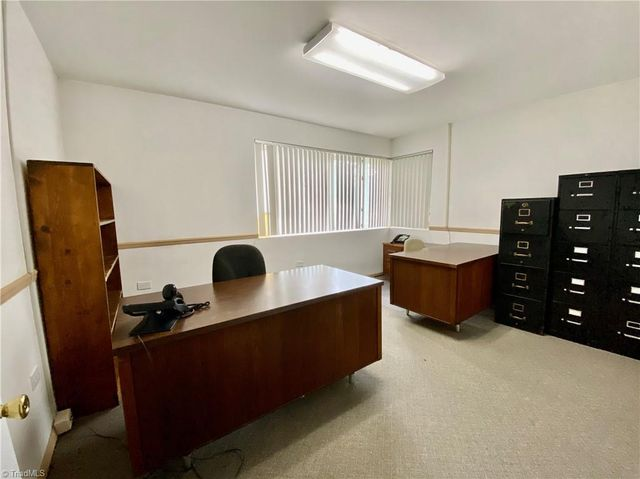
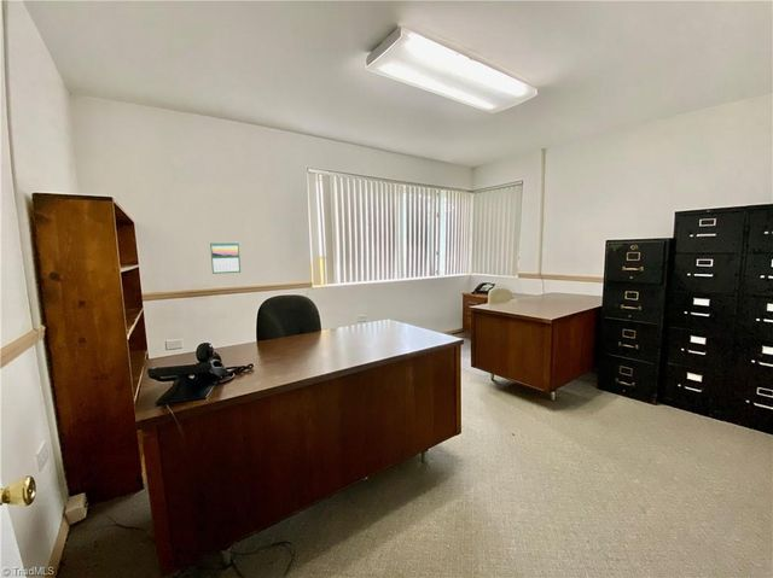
+ calendar [209,240,242,275]
